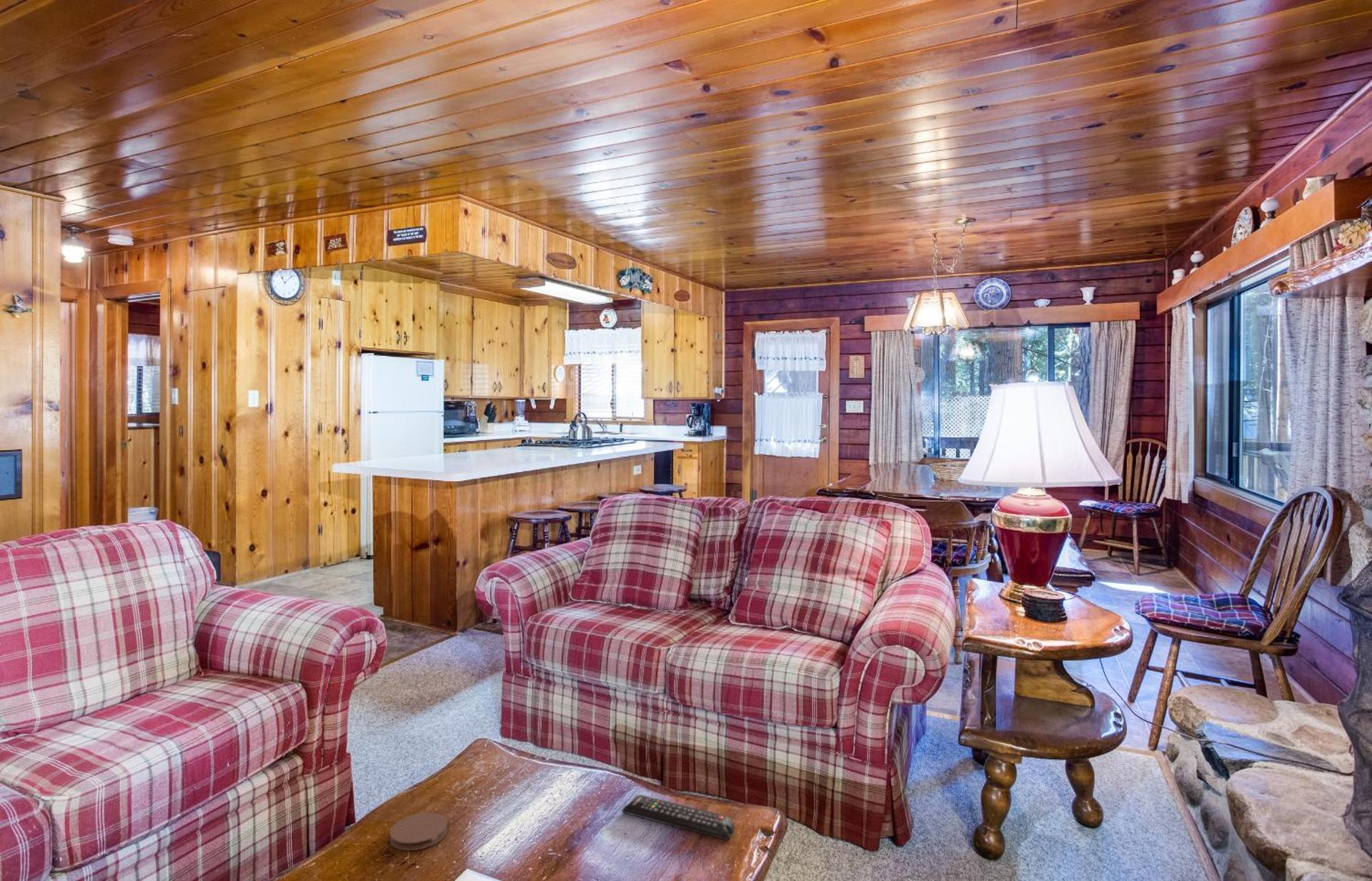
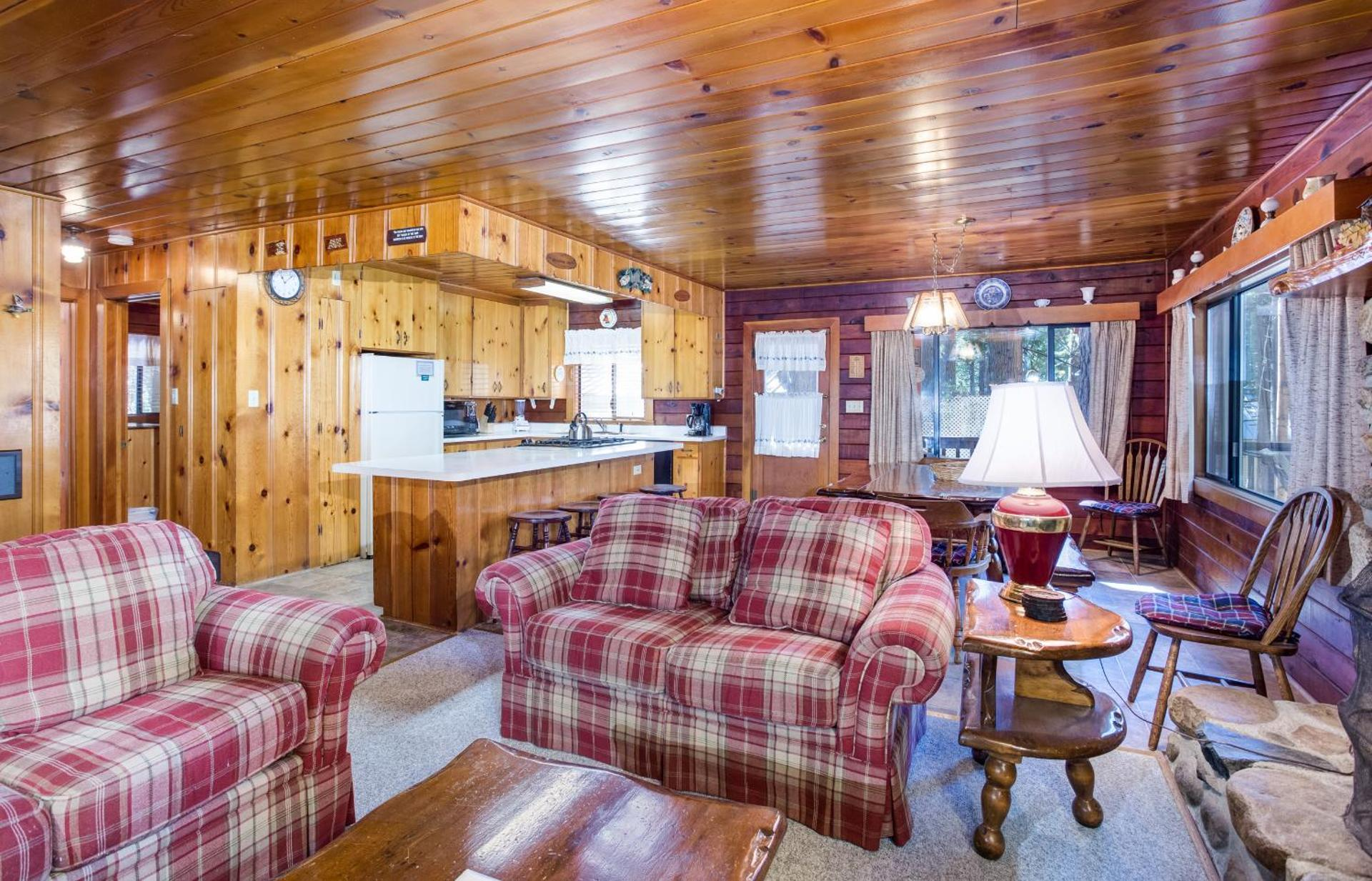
- remote control [621,794,735,841]
- coaster [389,812,448,851]
